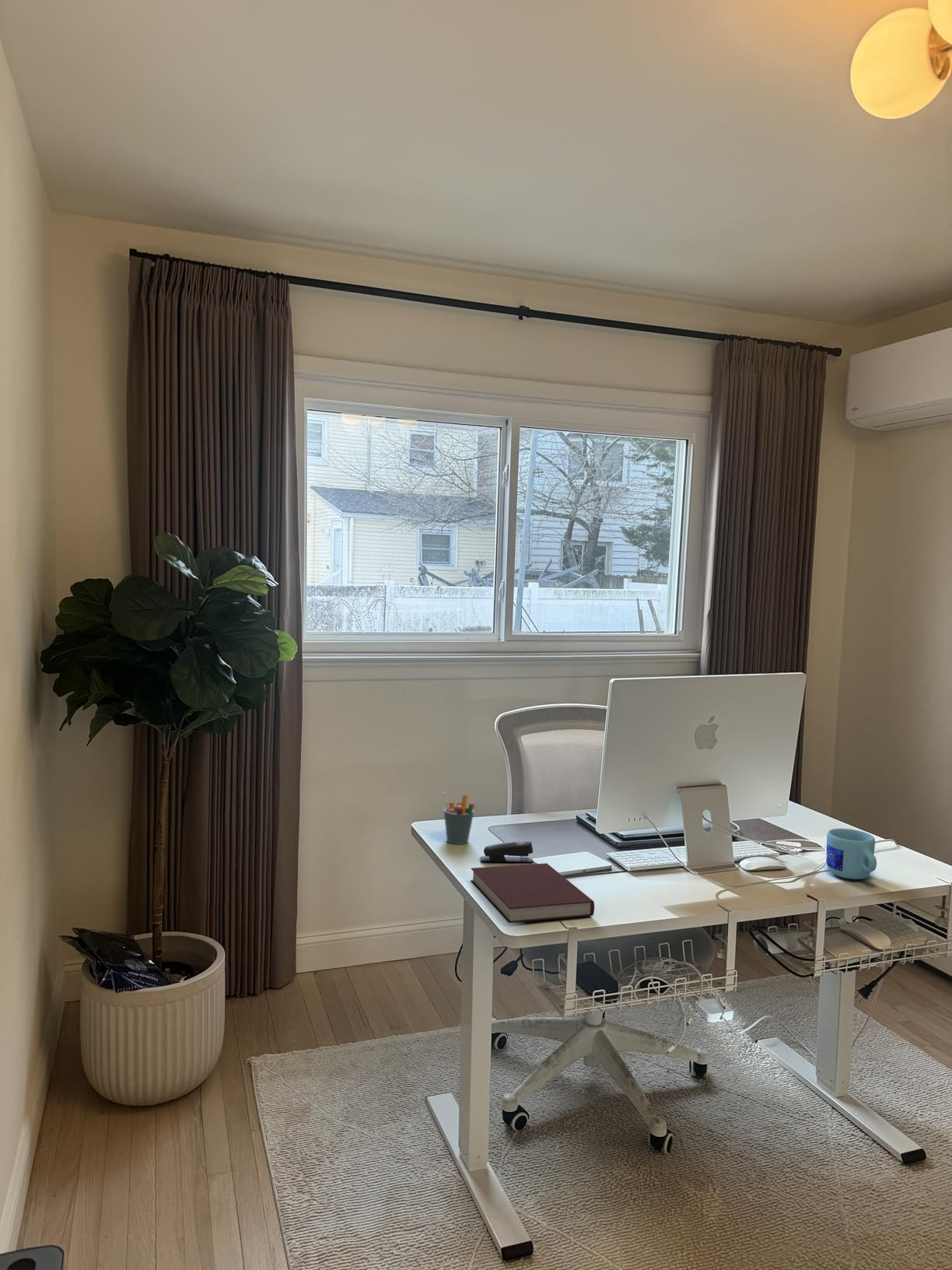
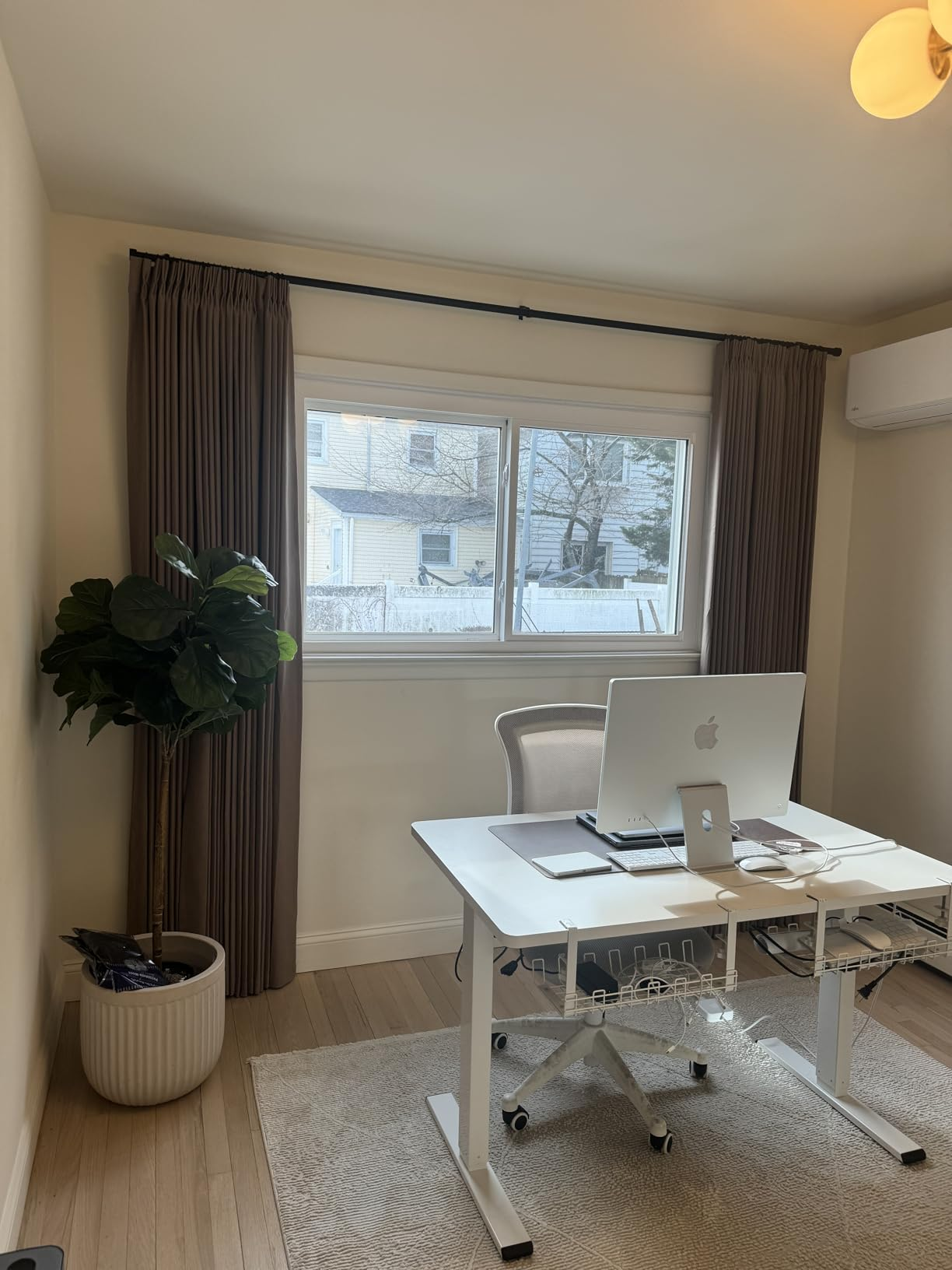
- pen holder [443,791,476,845]
- notebook [470,862,595,924]
- mug [826,828,877,880]
- stapler [480,840,534,863]
